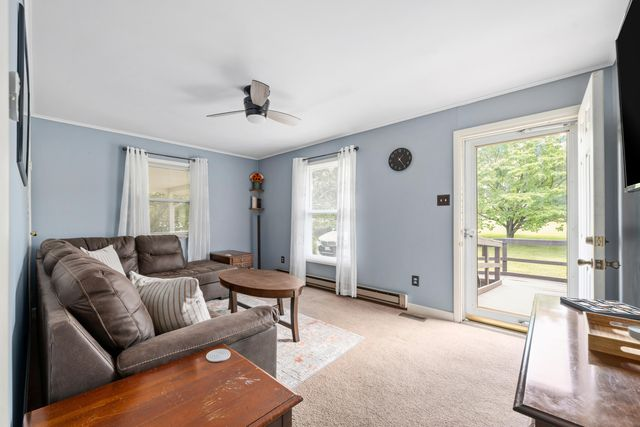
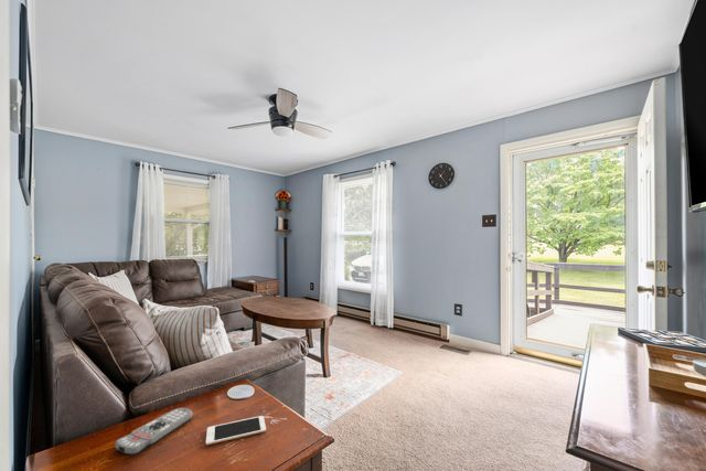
+ remote control [114,407,194,456]
+ cell phone [205,415,267,446]
